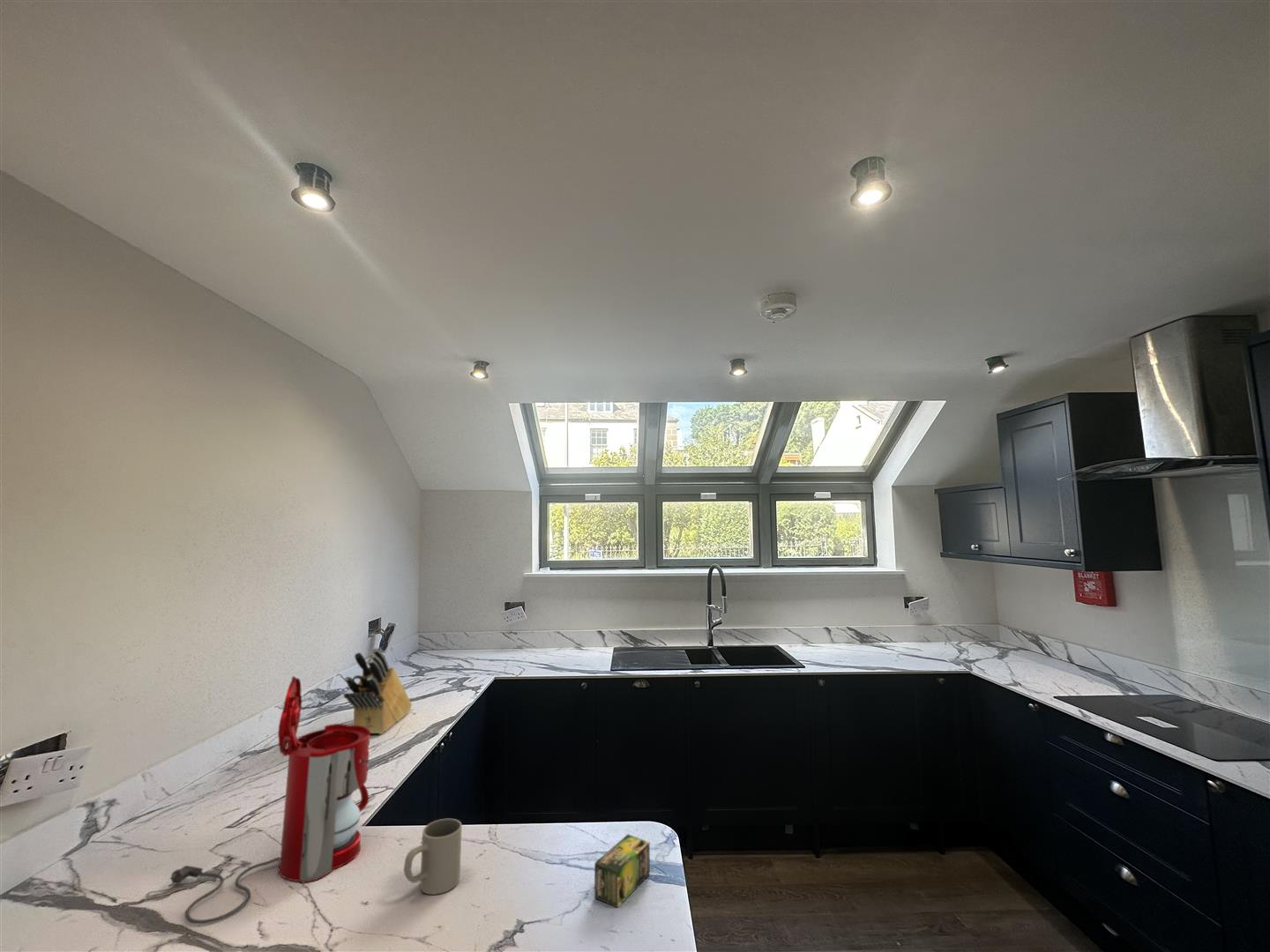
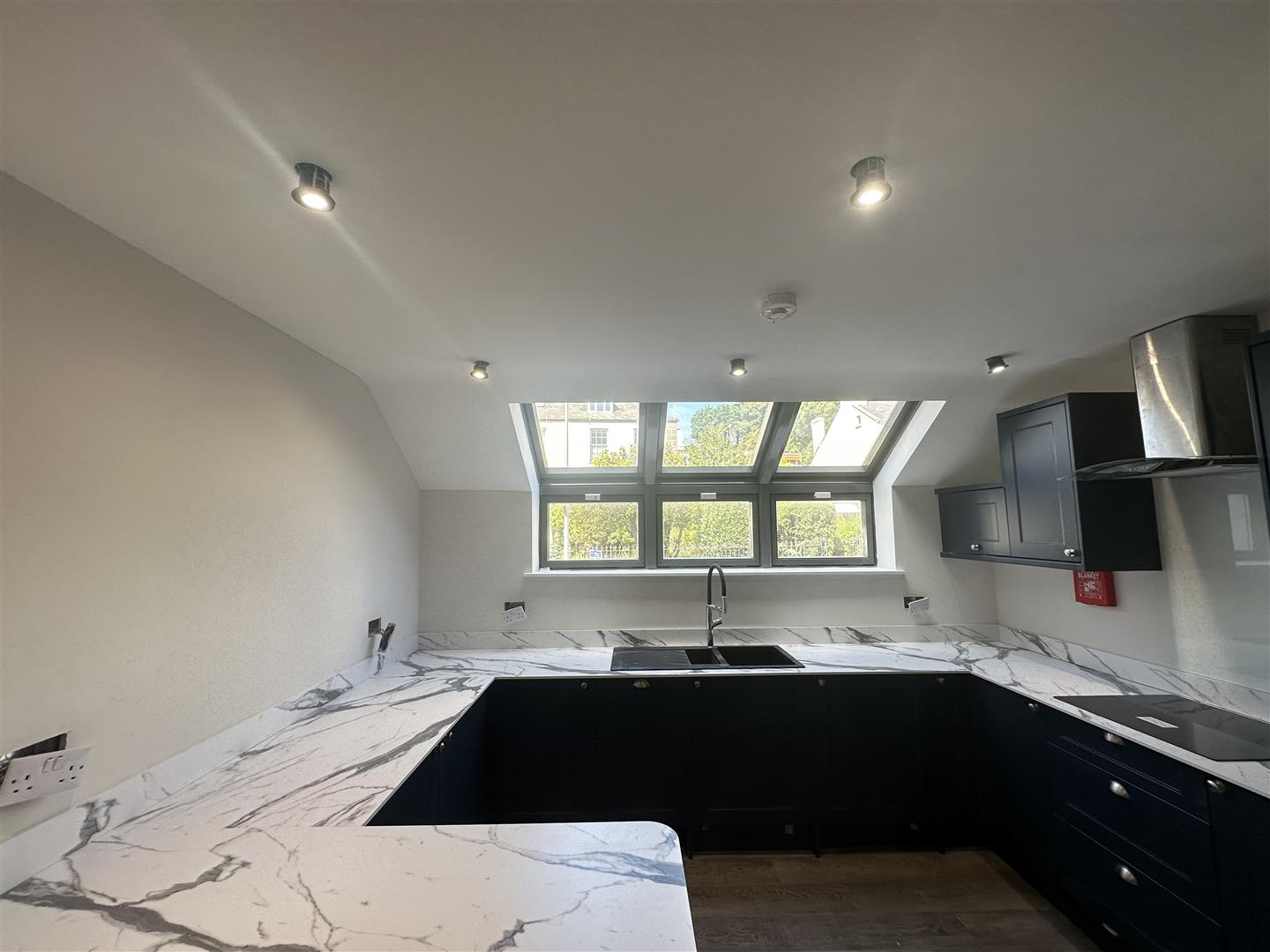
- tea box [594,834,651,909]
- coffee maker [167,675,371,925]
- mug [403,818,463,896]
- knife block [343,647,413,735]
